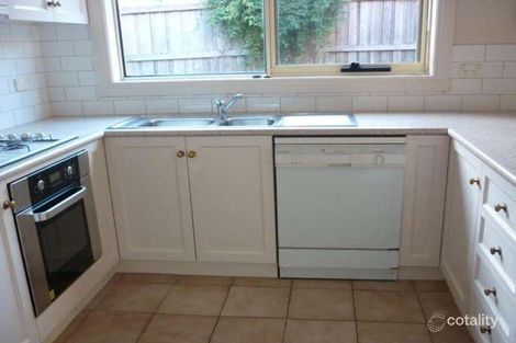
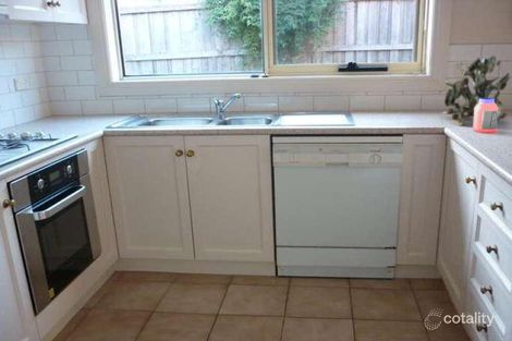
+ plant [441,54,511,126]
+ jar [472,97,499,134]
